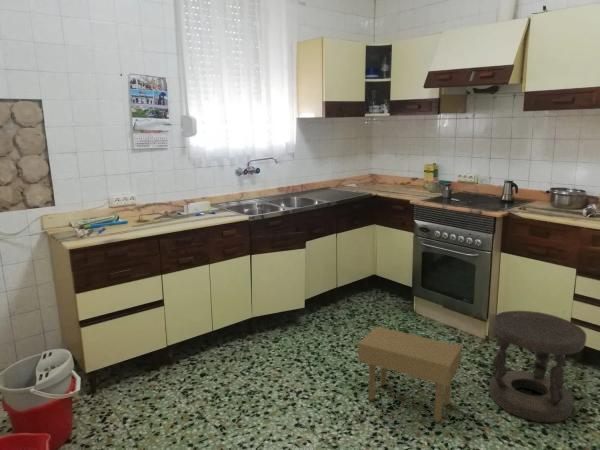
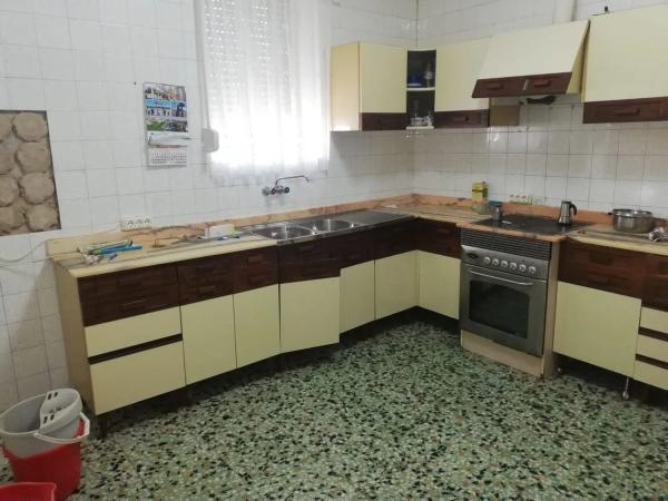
- side table [357,326,463,424]
- stool [488,310,587,423]
